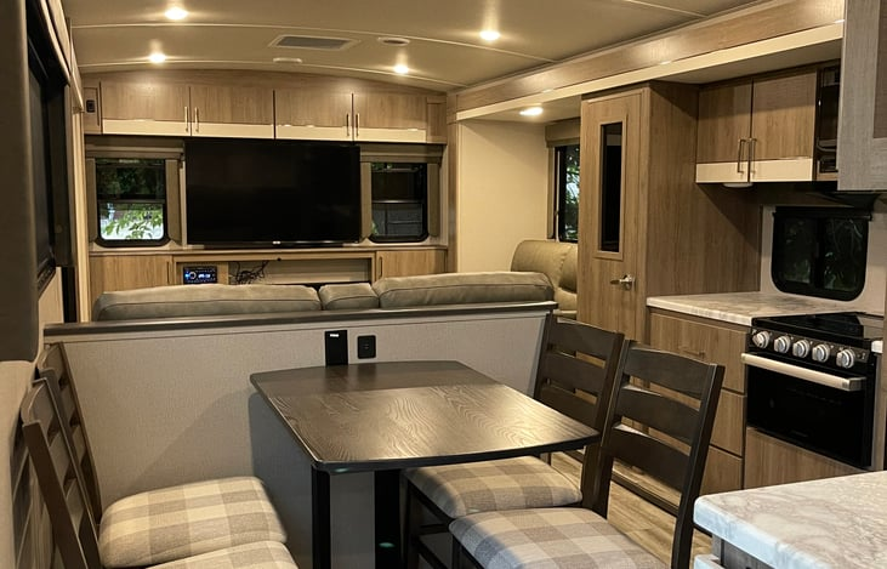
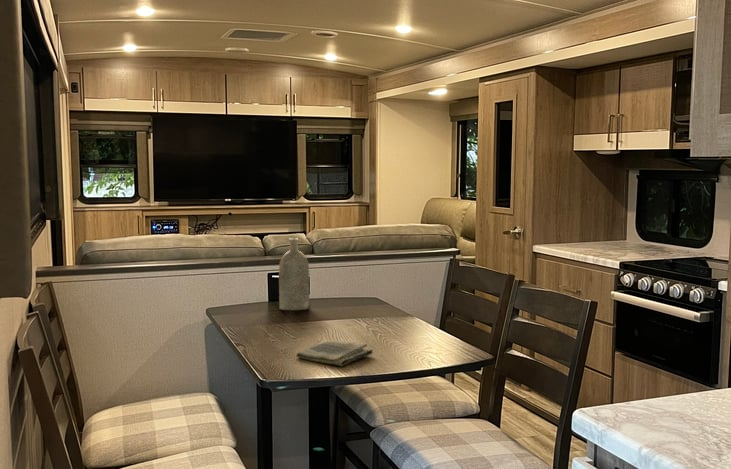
+ bottle [278,237,311,311]
+ dish towel [295,340,374,367]
